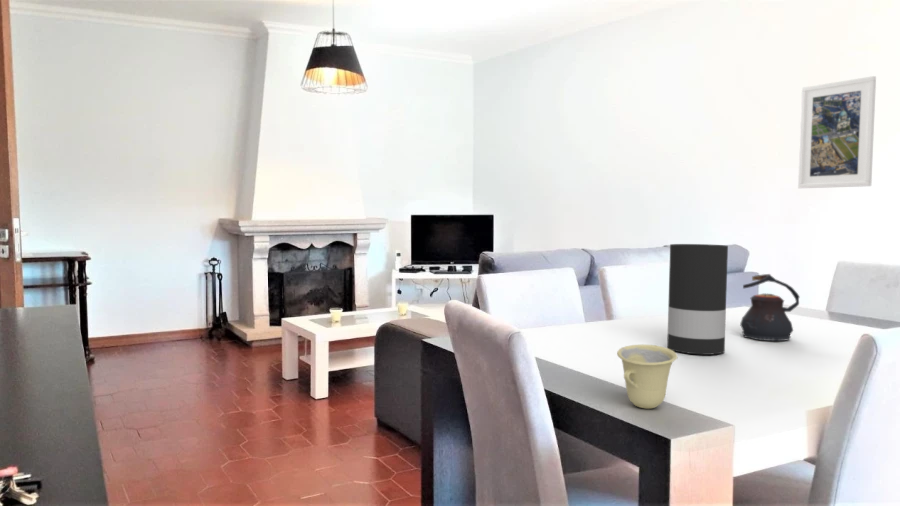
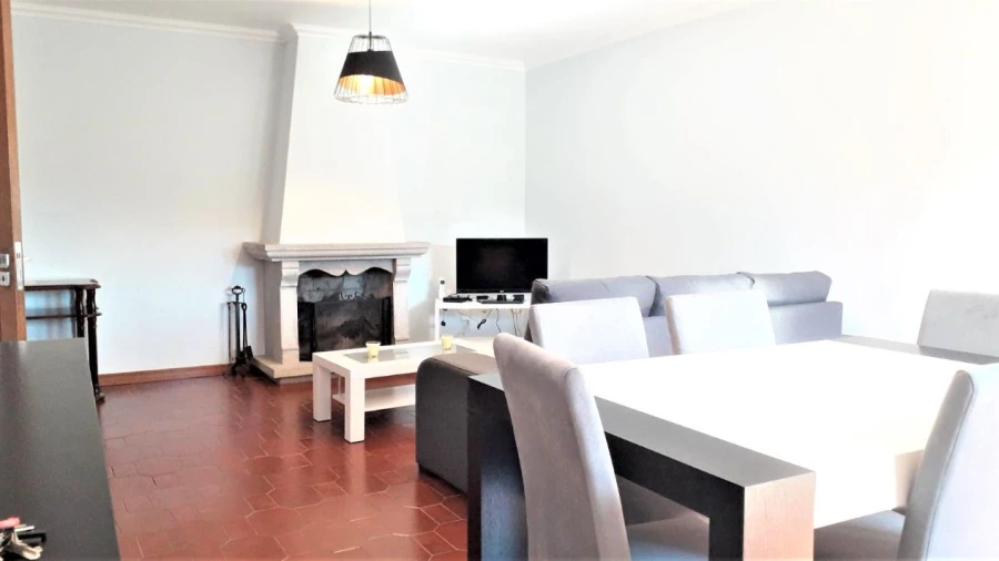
- vase [666,243,729,356]
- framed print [797,75,877,189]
- cup [616,344,678,410]
- teapot [739,273,801,342]
